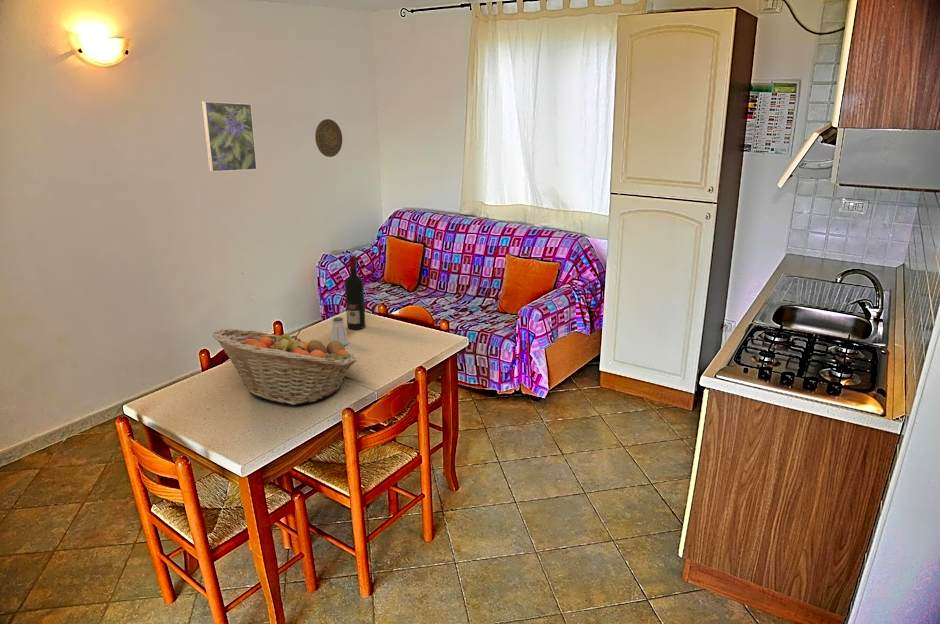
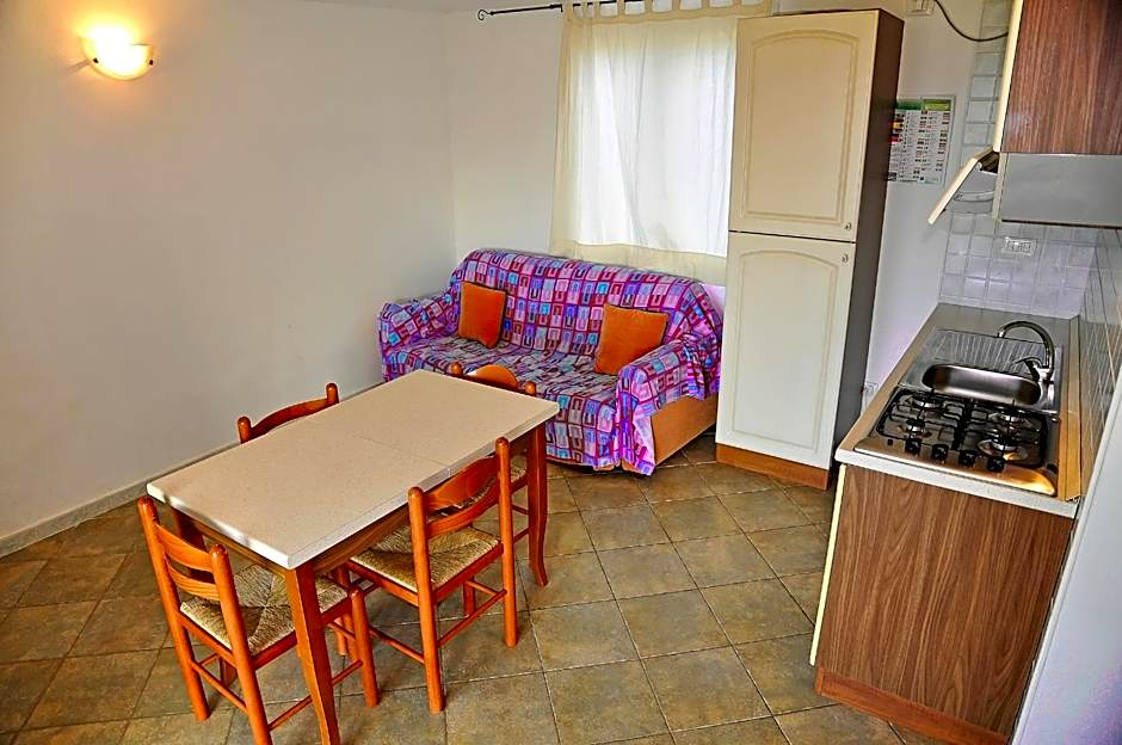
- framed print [201,100,258,173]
- saltshaker [329,316,350,346]
- decorative plate [314,118,343,158]
- fruit basket [212,328,357,406]
- alcohol [344,254,366,330]
